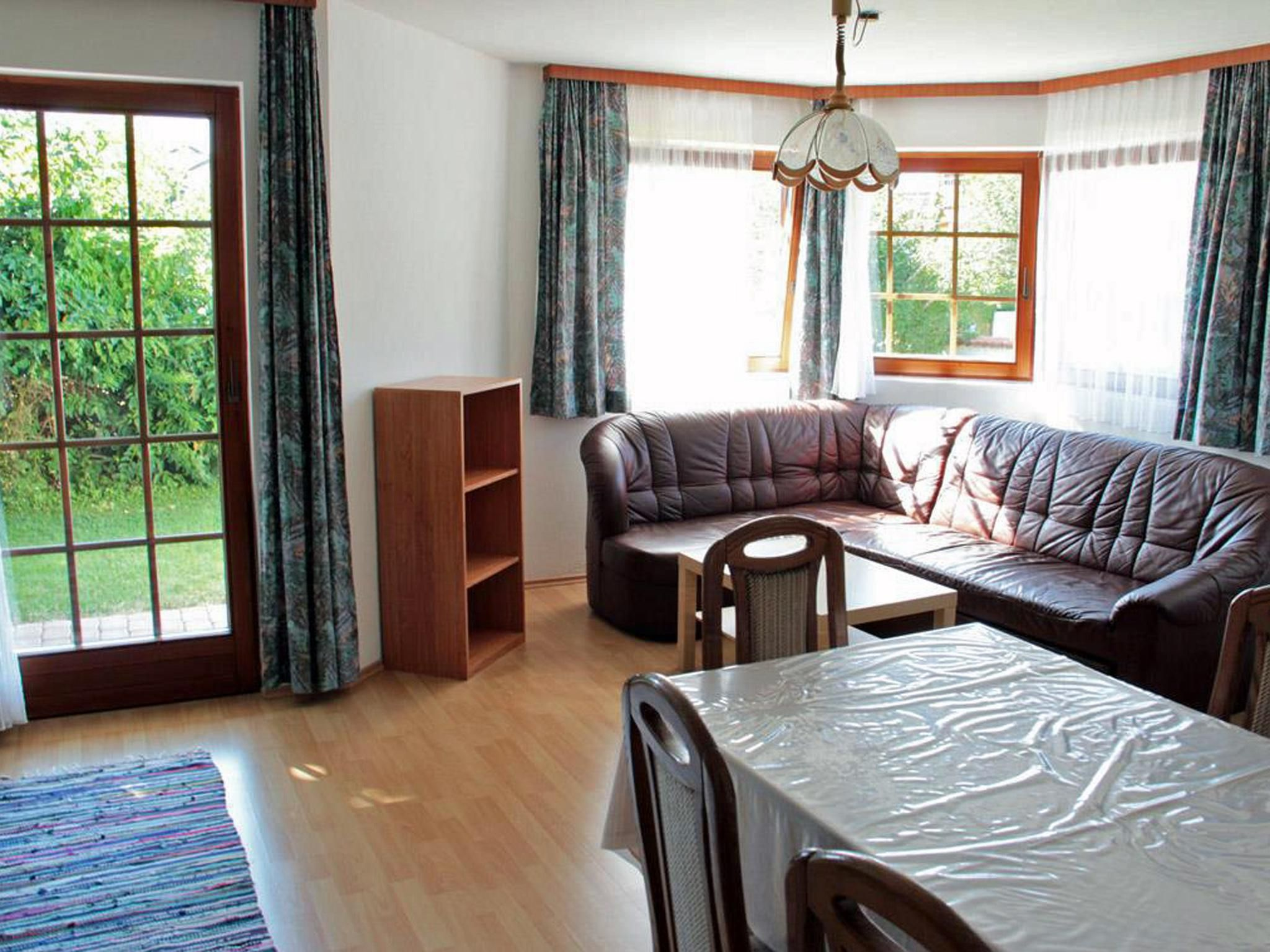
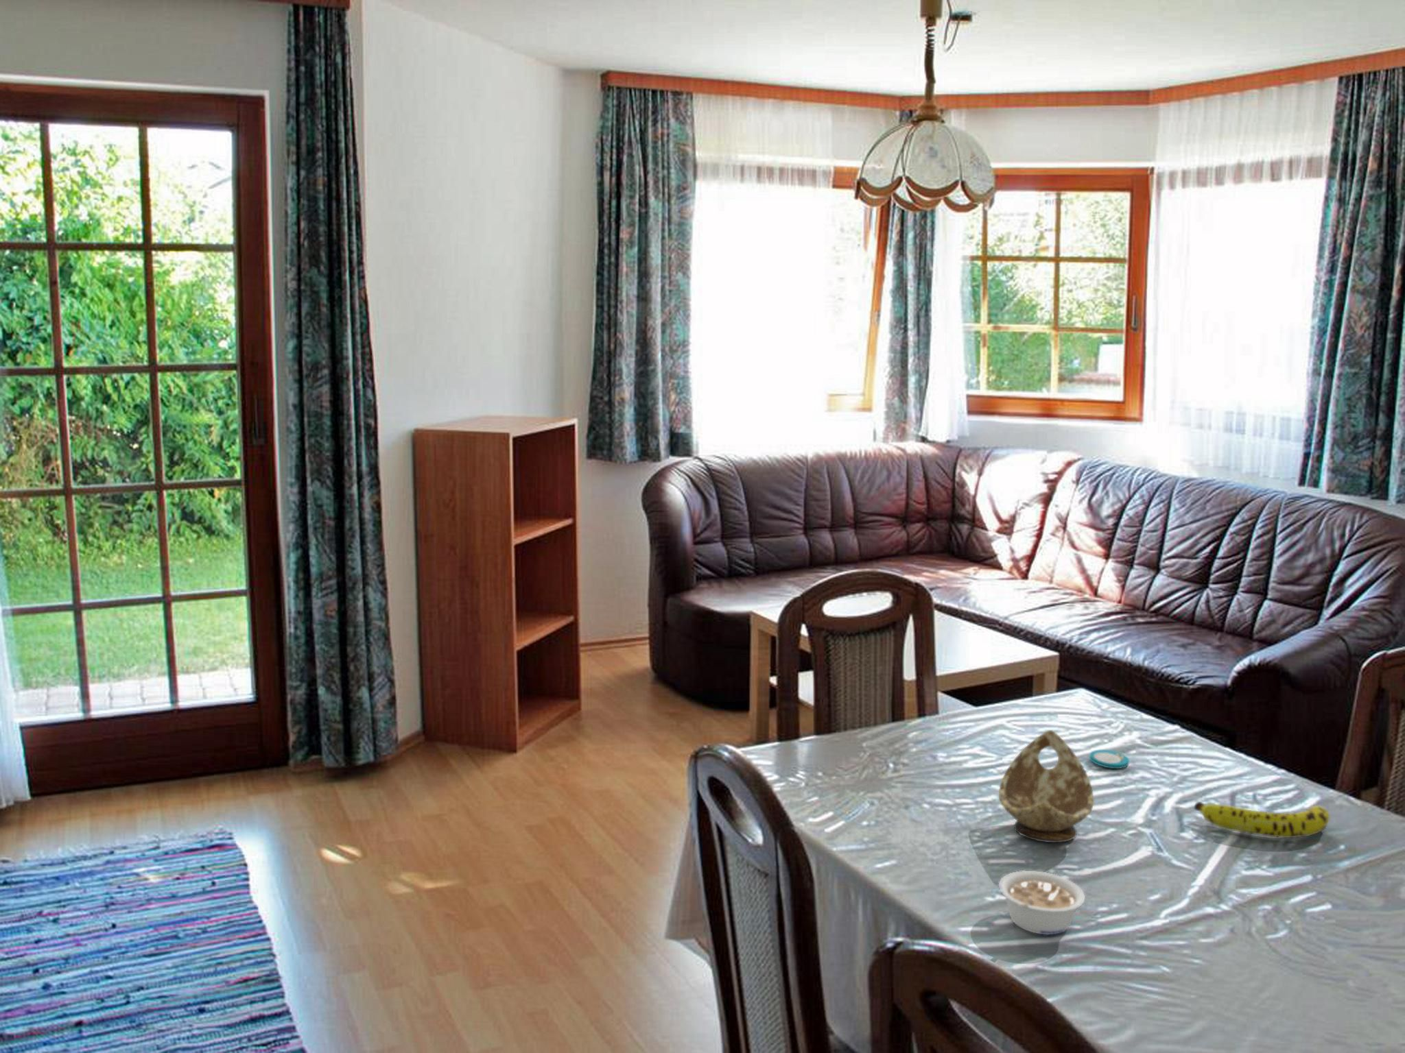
+ fruit [1194,801,1330,838]
+ plate [1089,749,1130,769]
+ decorative bowl [998,729,1094,843]
+ legume [998,870,1086,936]
